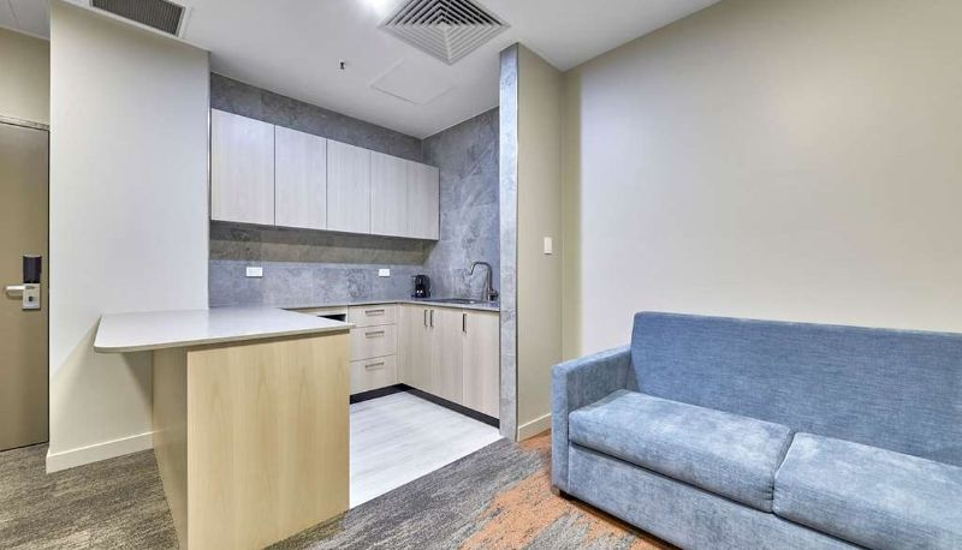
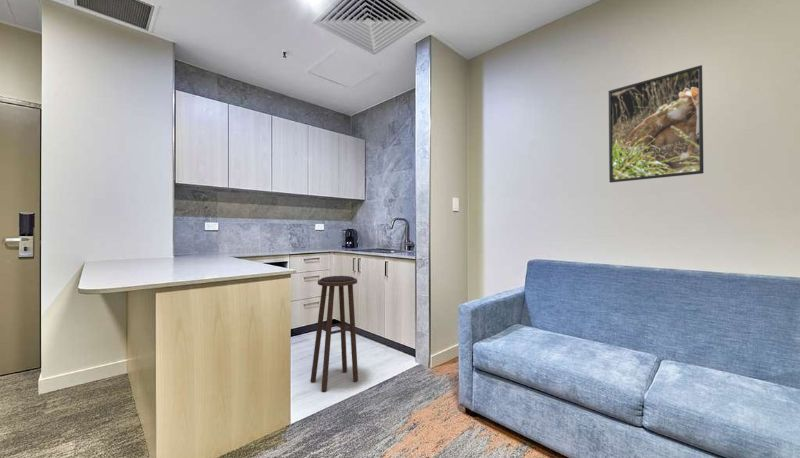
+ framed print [607,64,705,183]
+ stool [310,275,359,392]
